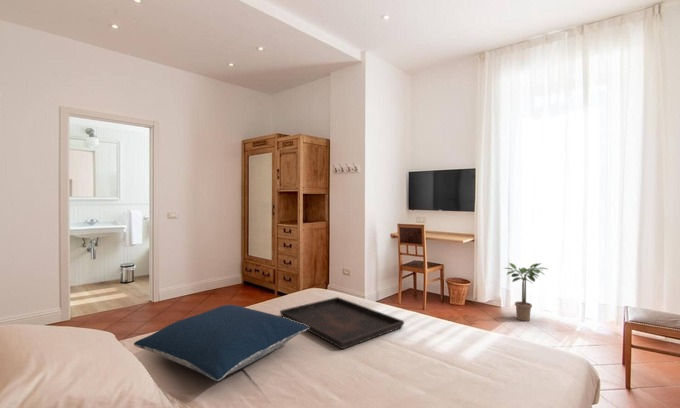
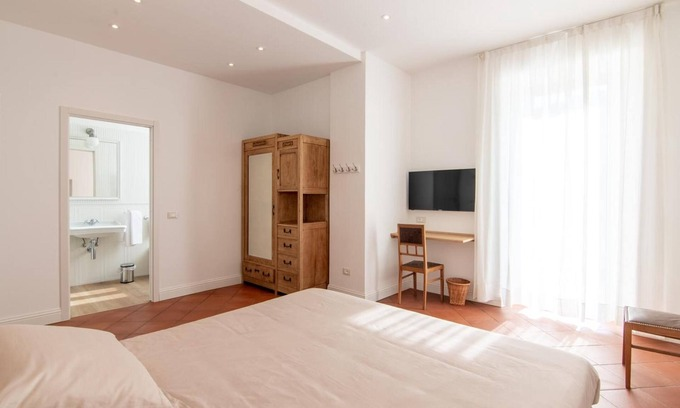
- pillow [133,304,309,382]
- serving tray [279,296,405,350]
- potted plant [503,262,549,322]
